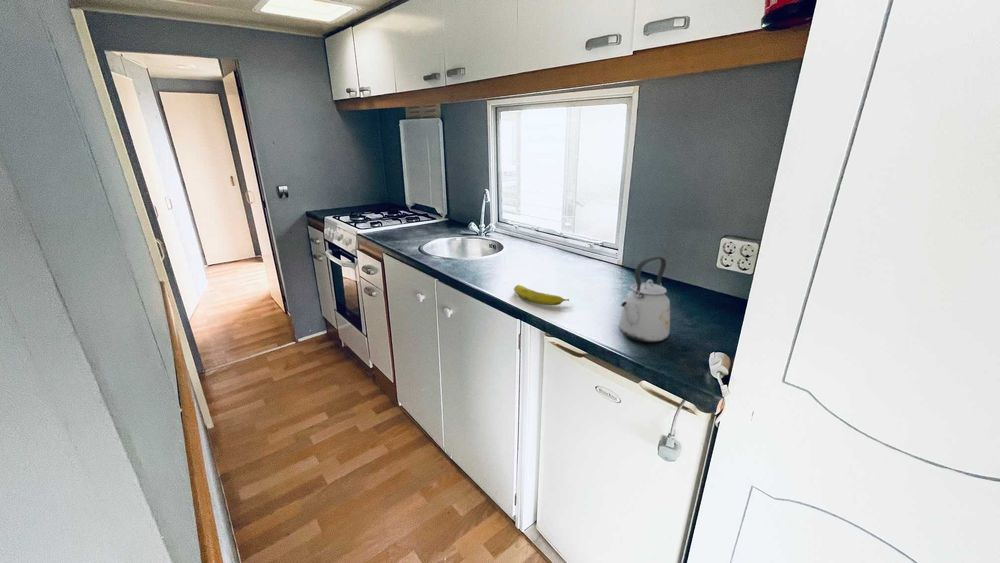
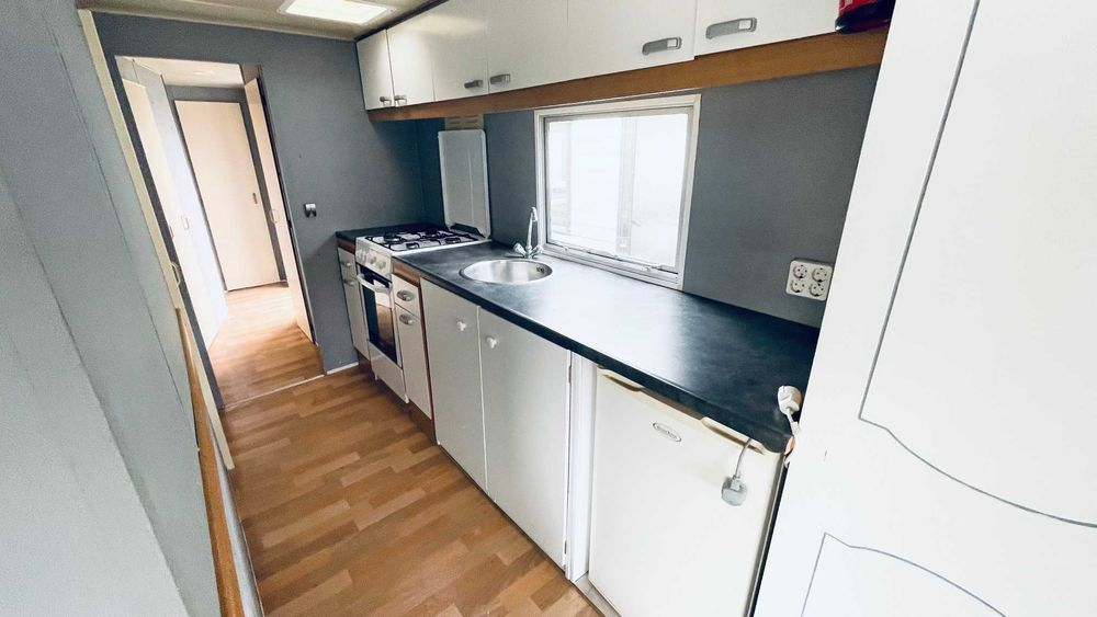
- fruit [513,284,570,306]
- kettle [618,255,671,343]
